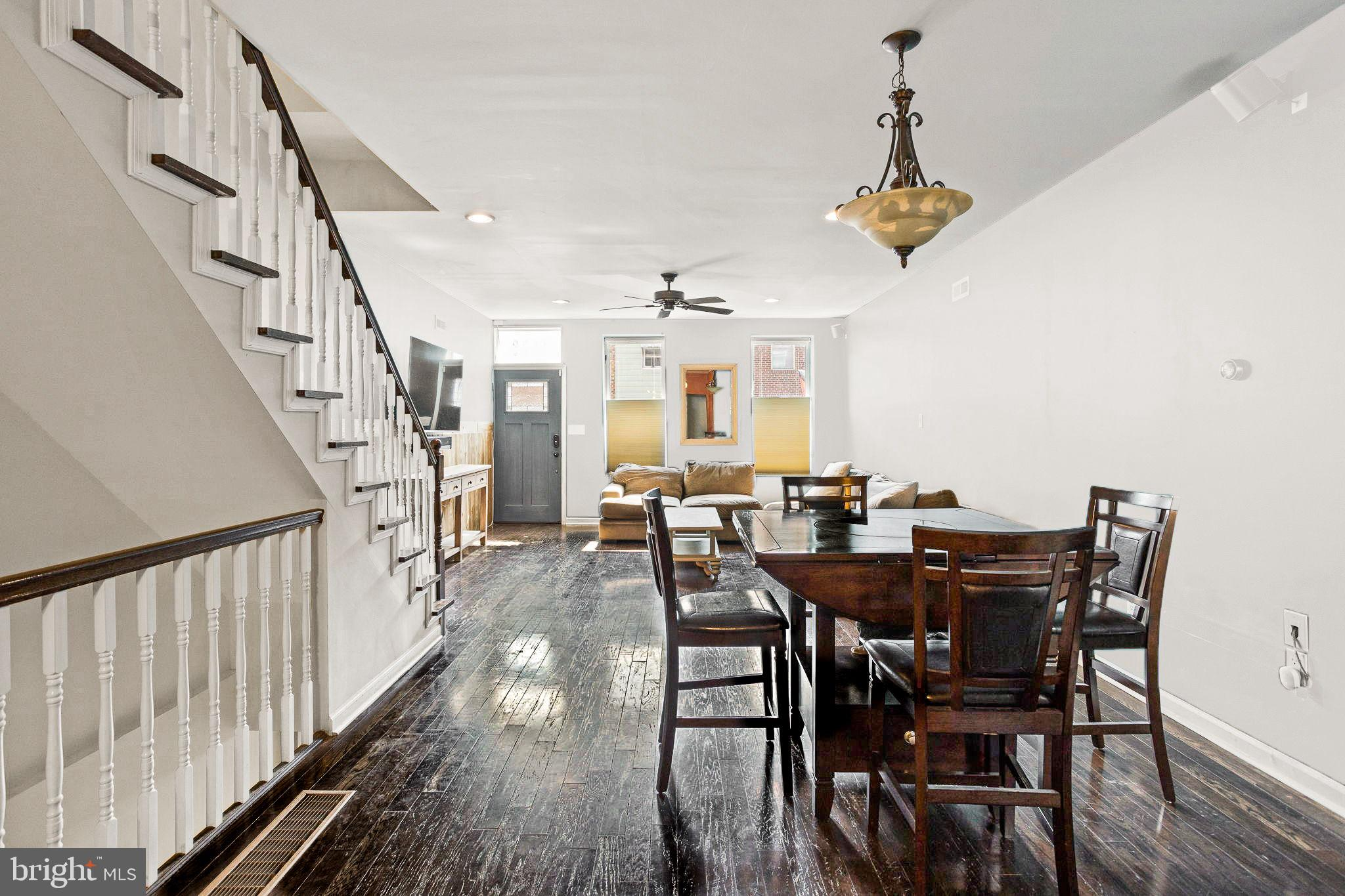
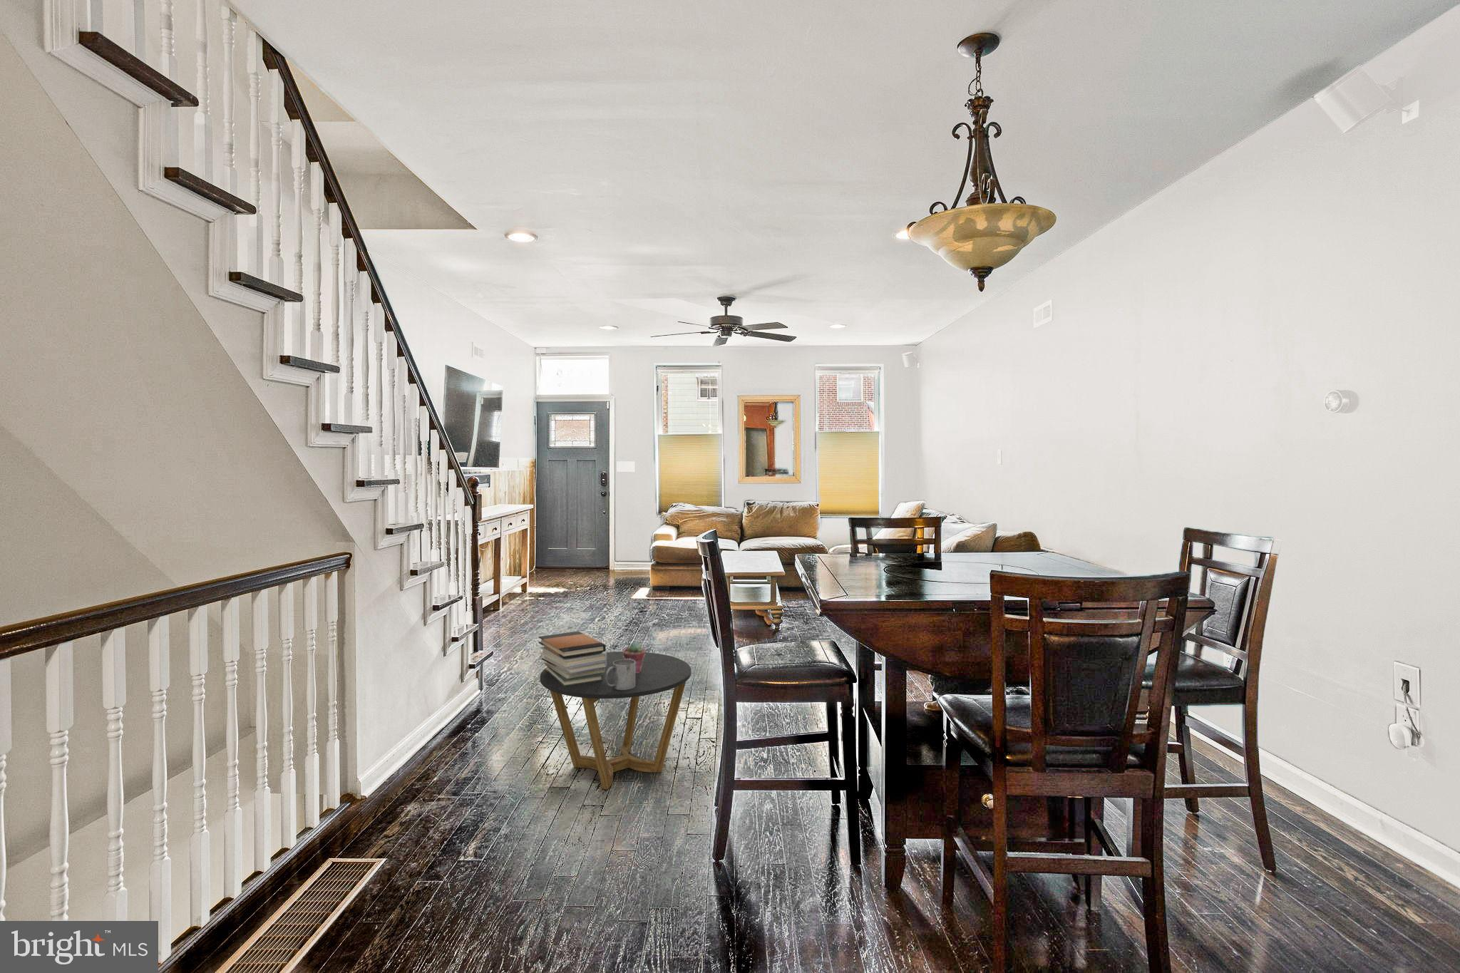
+ side table [539,650,693,791]
+ potted succulent [622,641,646,673]
+ book stack [538,631,607,686]
+ mug [606,659,635,690]
